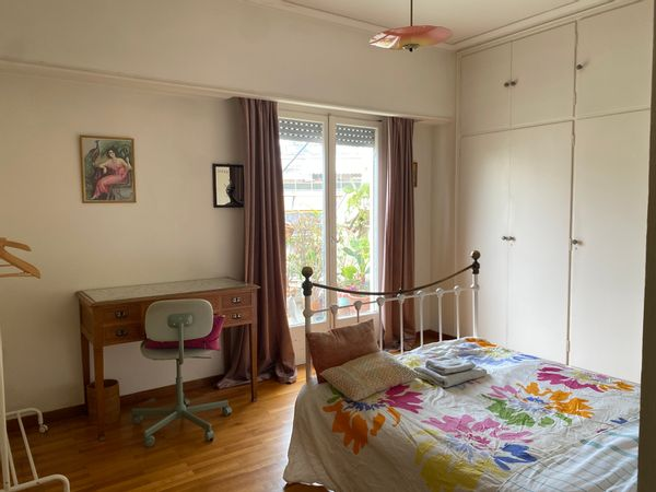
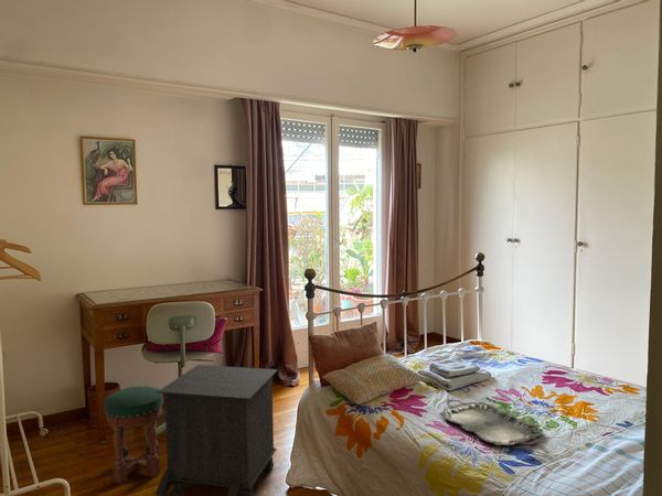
+ stool [104,385,164,485]
+ serving tray [438,399,544,446]
+ nightstand [156,364,279,496]
